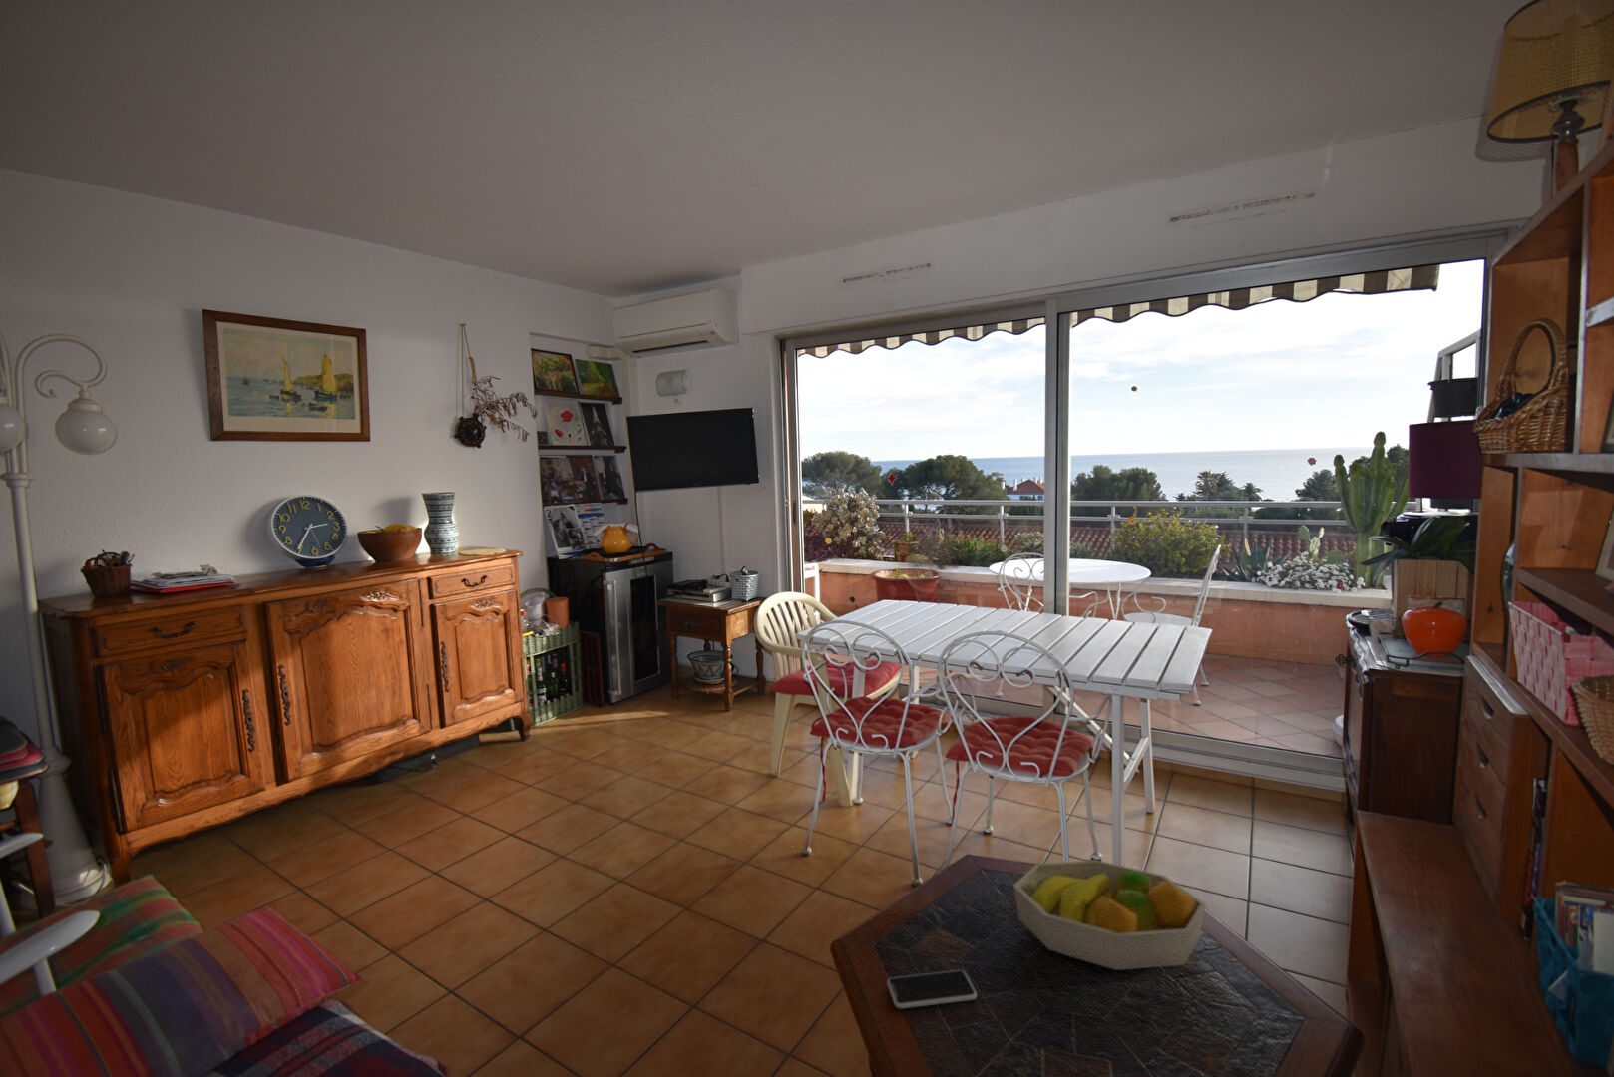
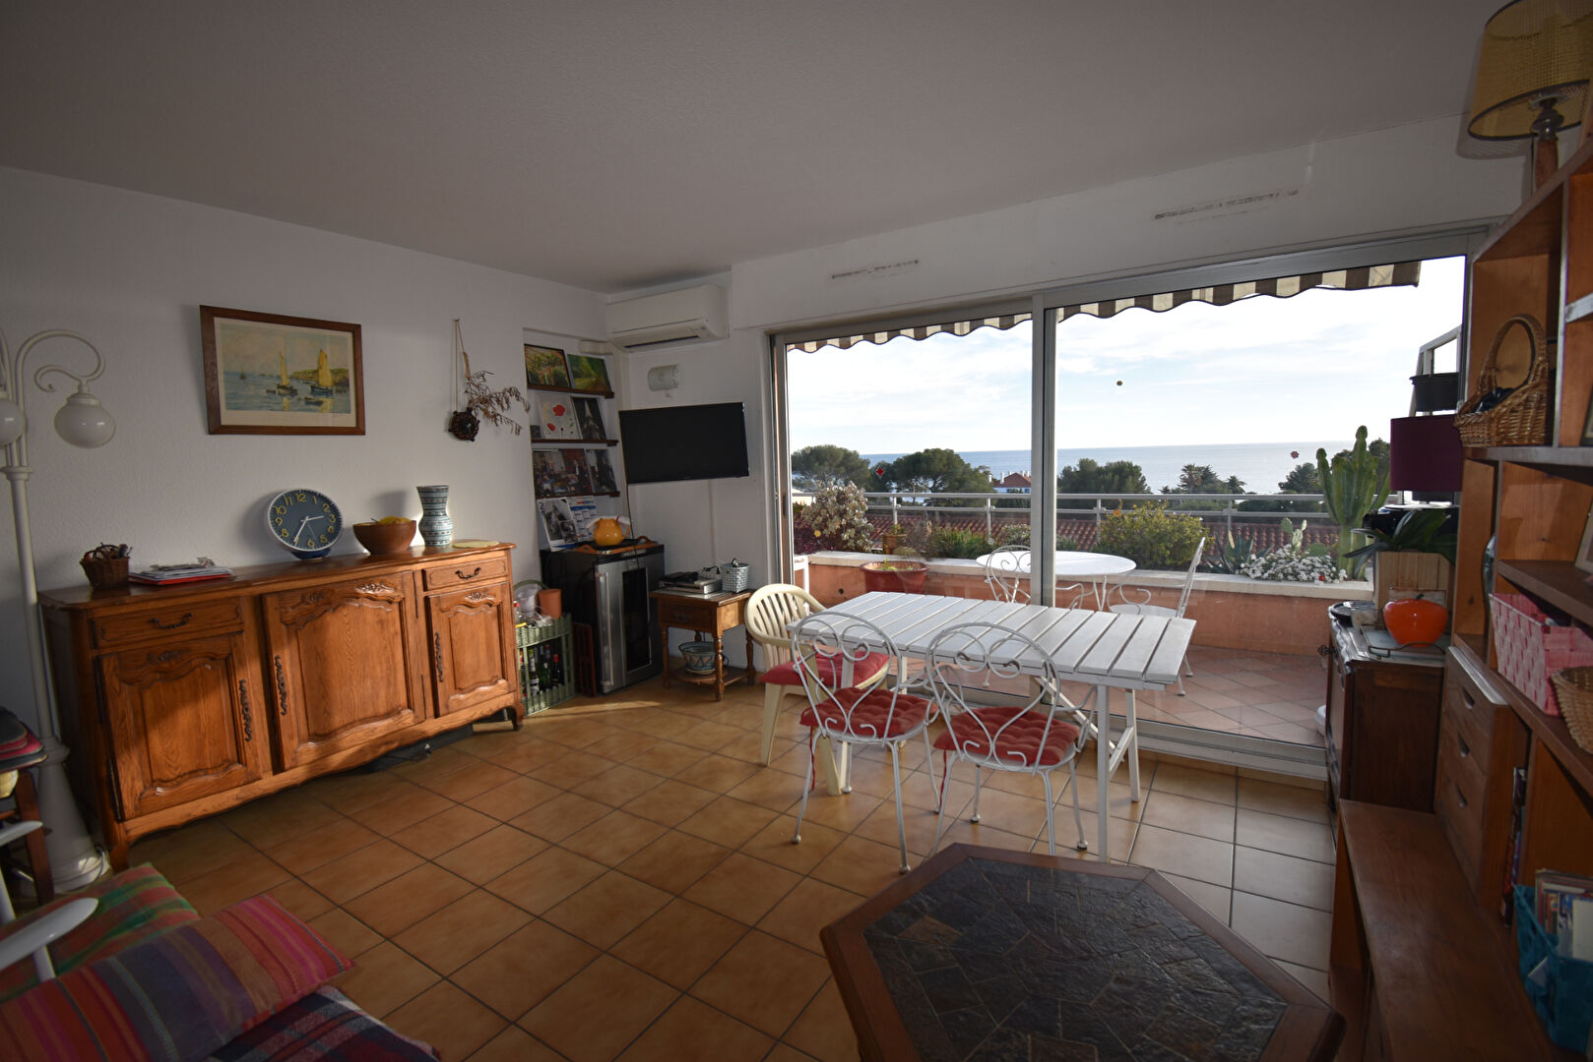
- fruit bowl [1012,858,1207,971]
- smartphone [886,969,977,1010]
